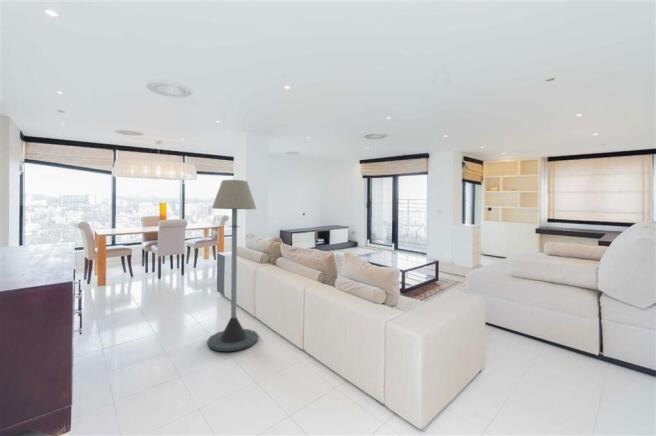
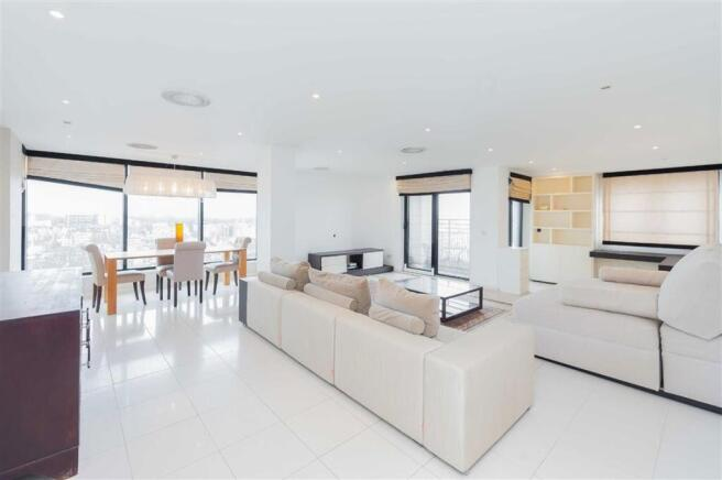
- floor lamp [206,179,259,352]
